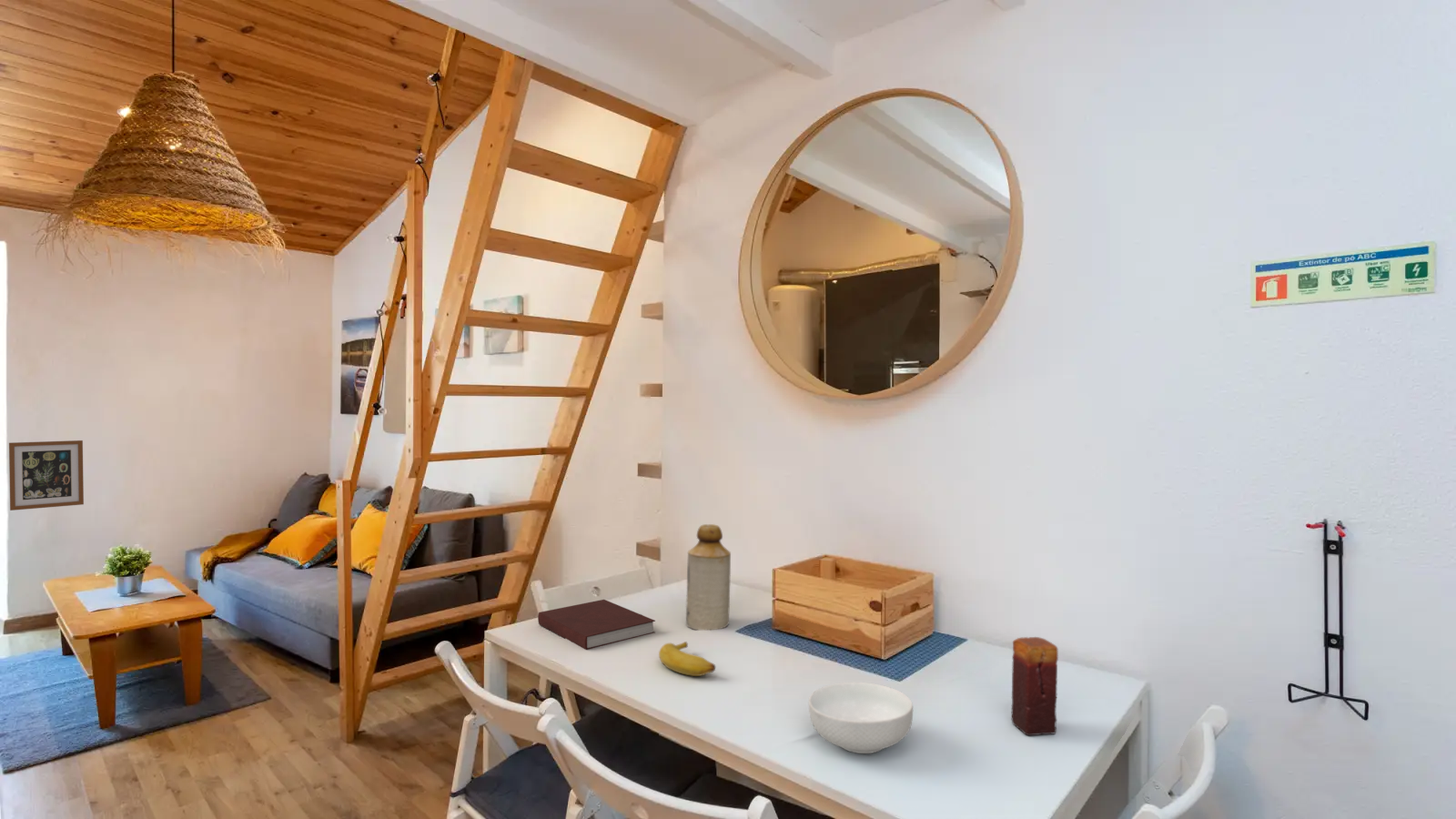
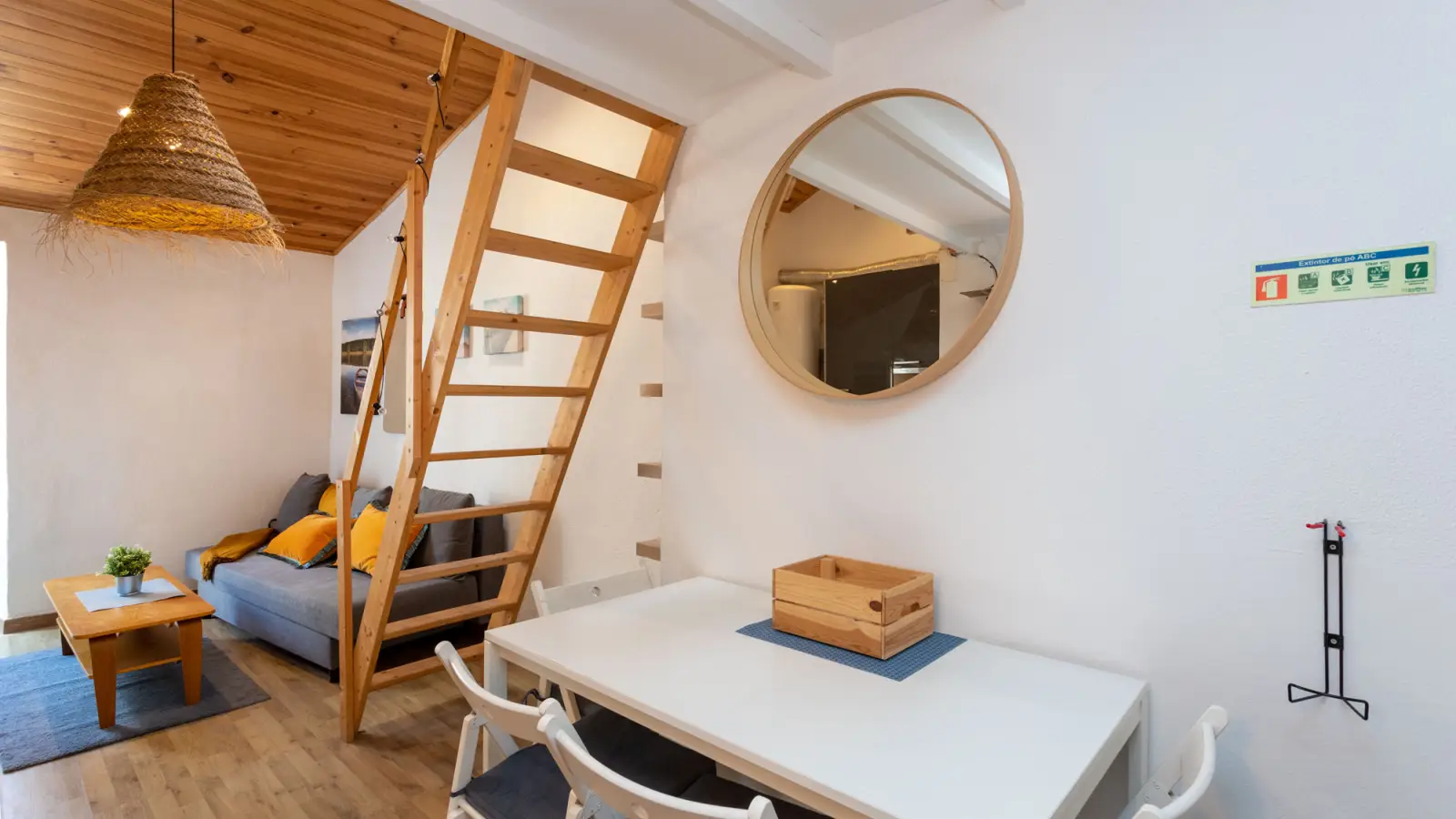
- wall art [8,440,85,511]
- candle [1010,636,1059,736]
- cereal bowl [808,682,914,754]
- bottle [685,523,732,631]
- banana [658,641,716,677]
- notebook [537,599,656,651]
